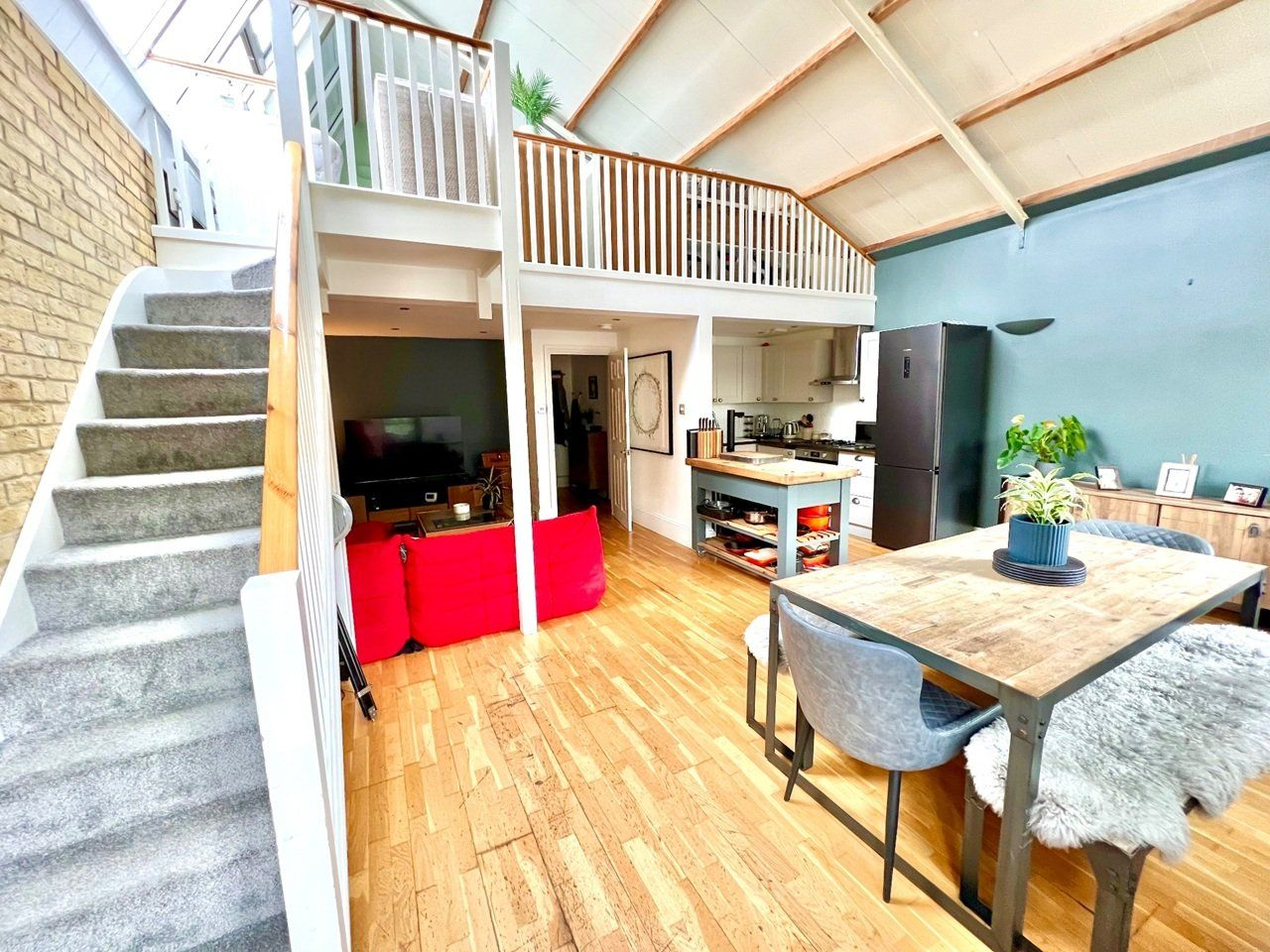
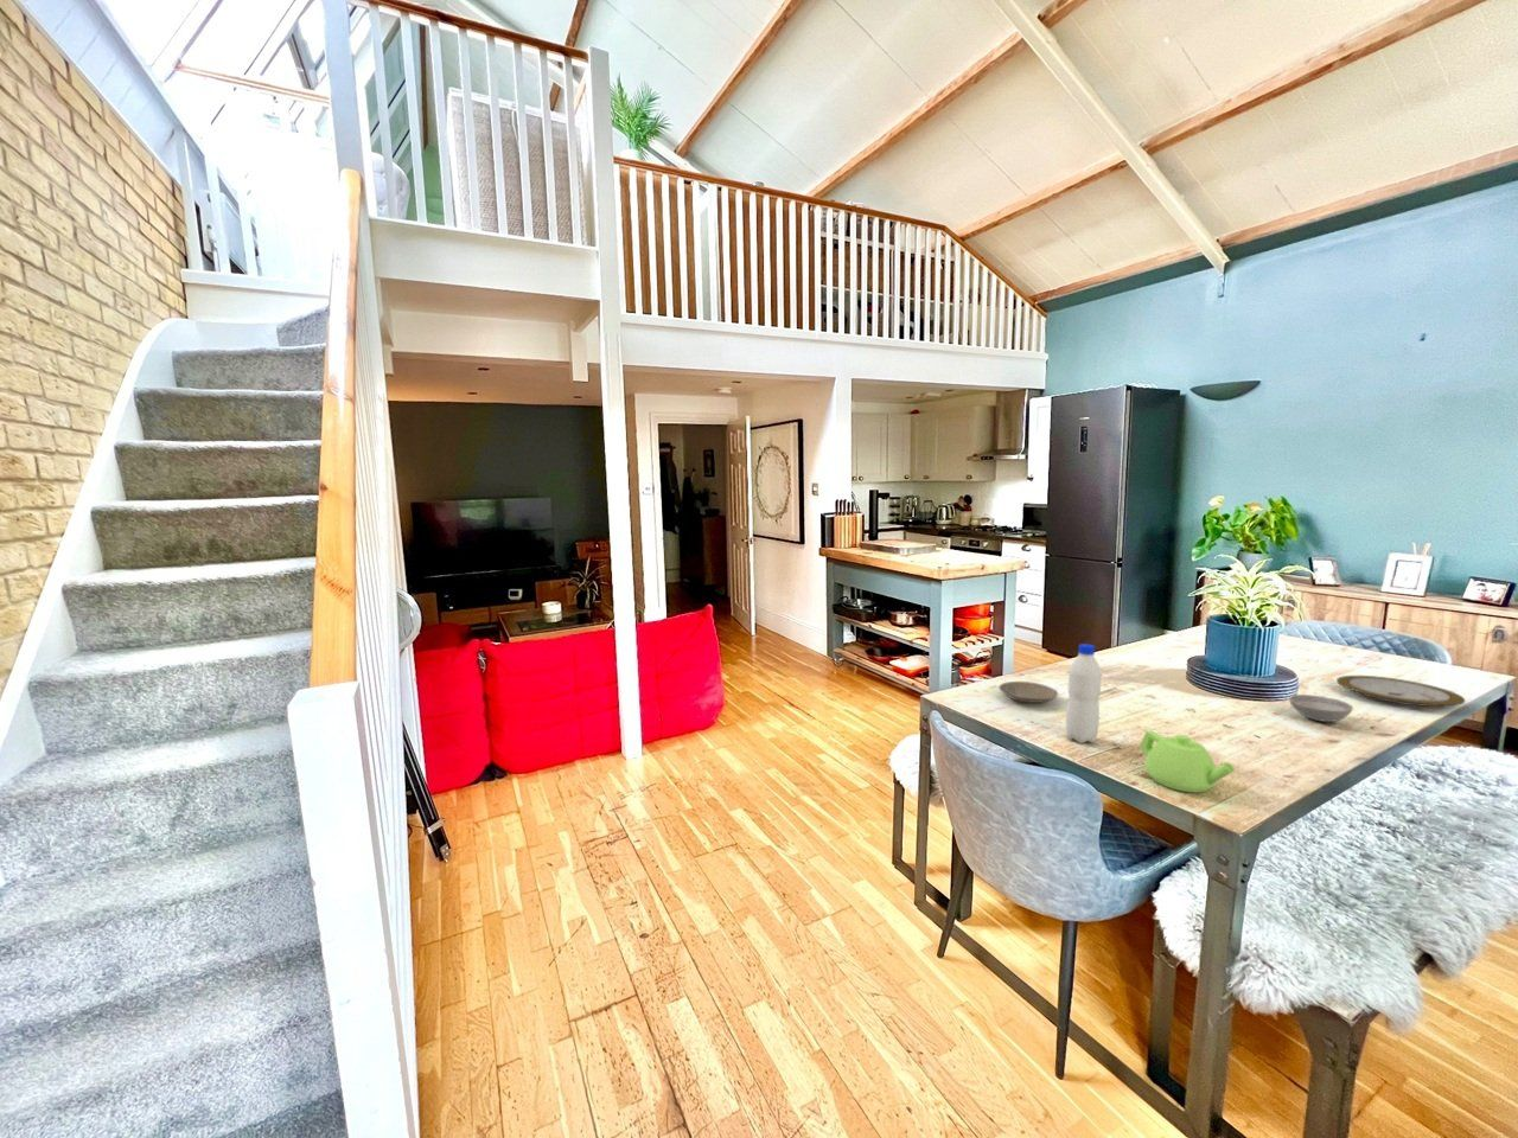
+ plate [997,680,1059,704]
+ plate [1335,674,1465,708]
+ teapot [1139,729,1236,794]
+ water bottle [1065,642,1103,745]
+ bowl [1289,693,1354,723]
